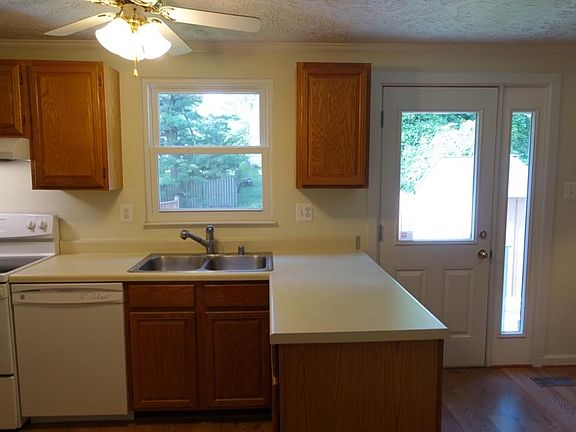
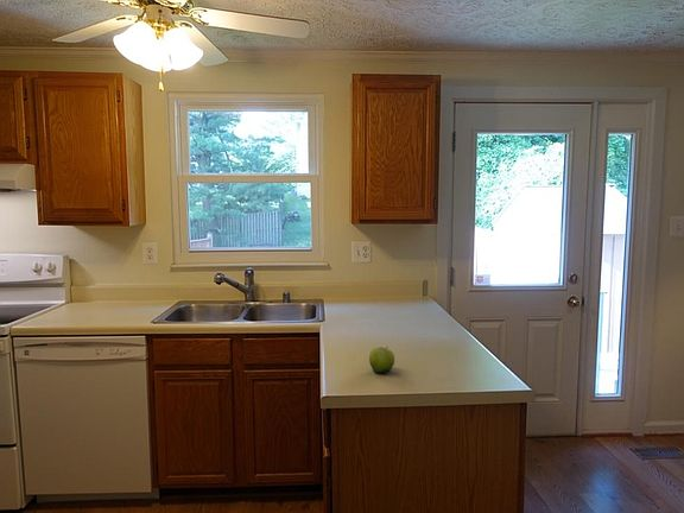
+ fruit [368,346,395,374]
